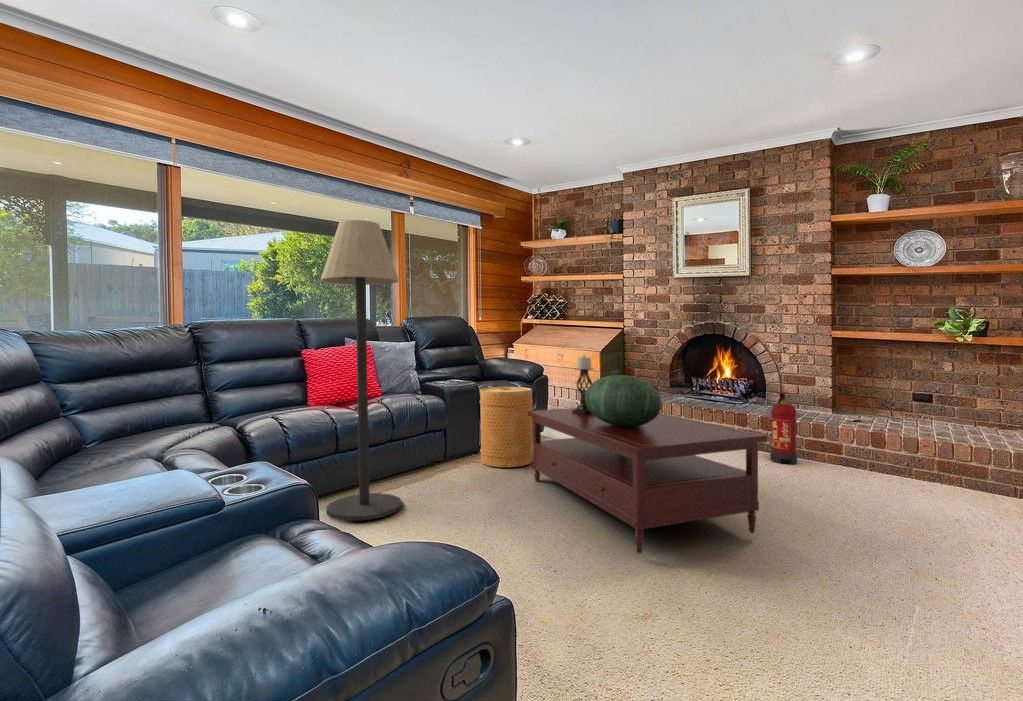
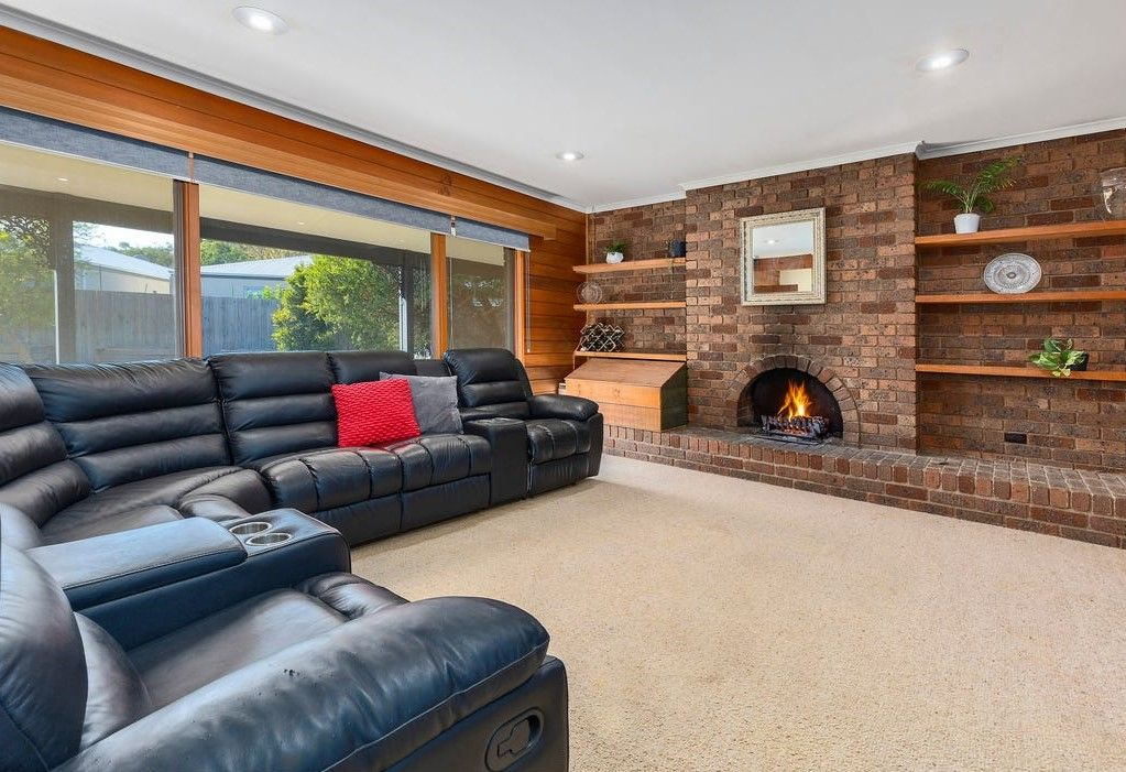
- floor lamp [319,219,403,522]
- fire extinguisher [769,391,798,465]
- decorative bowl [585,374,663,427]
- coffee table [528,407,768,555]
- basket [479,386,534,468]
- candle holder [572,354,596,415]
